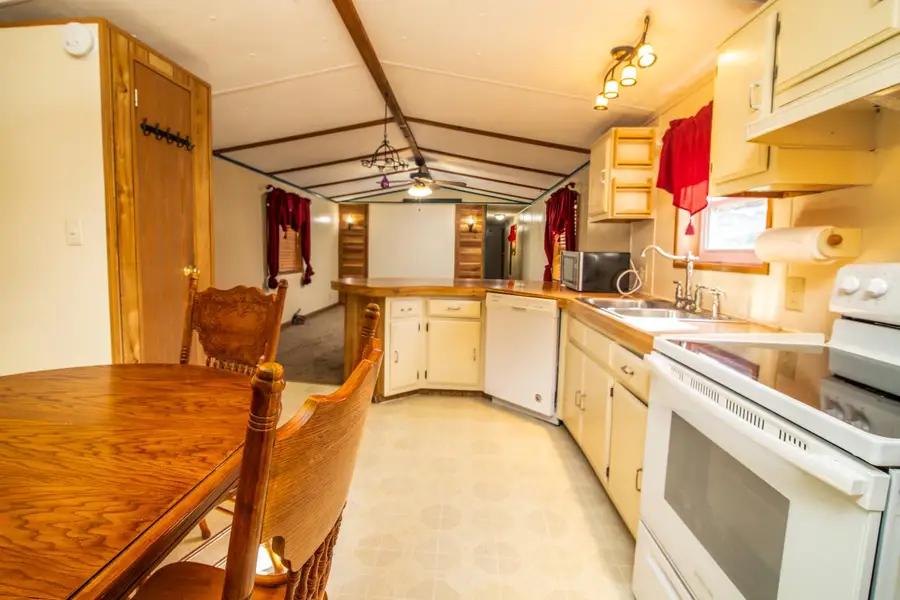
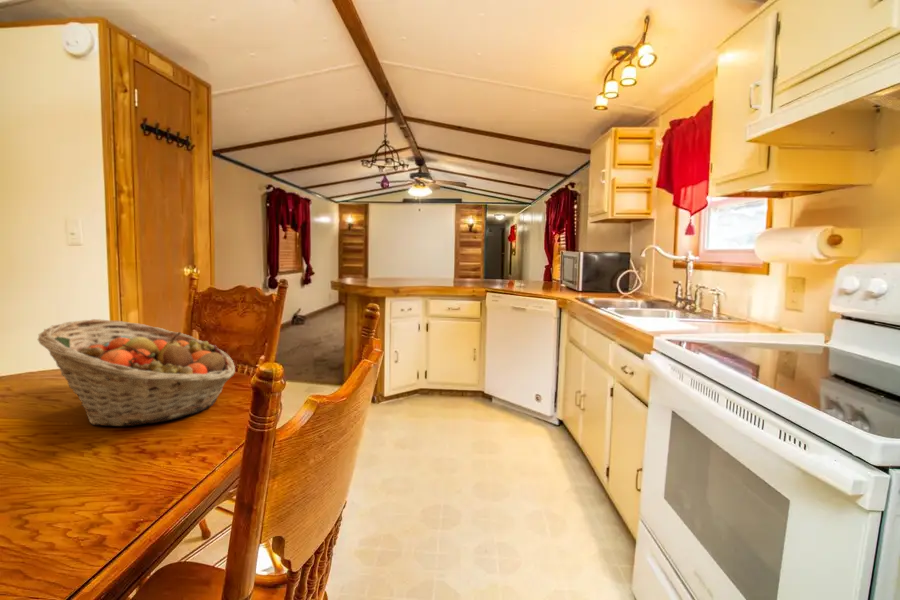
+ fruit basket [37,318,236,428]
